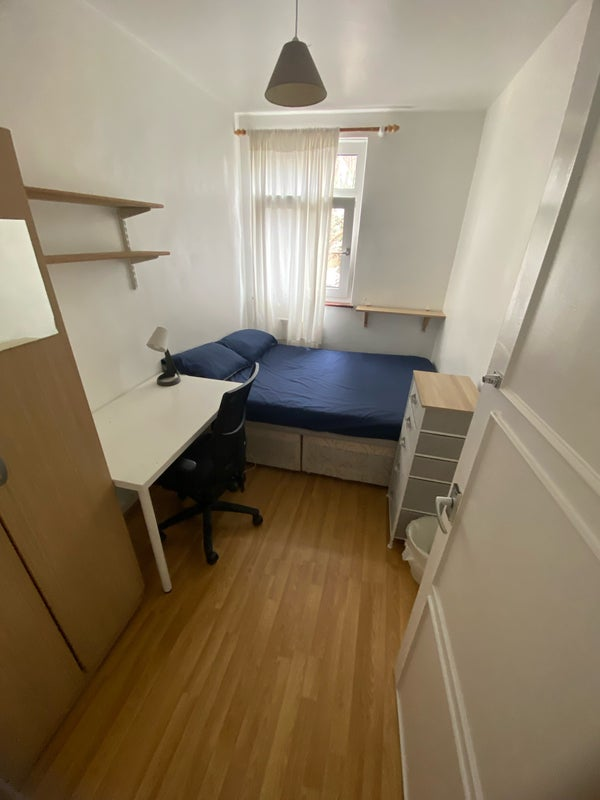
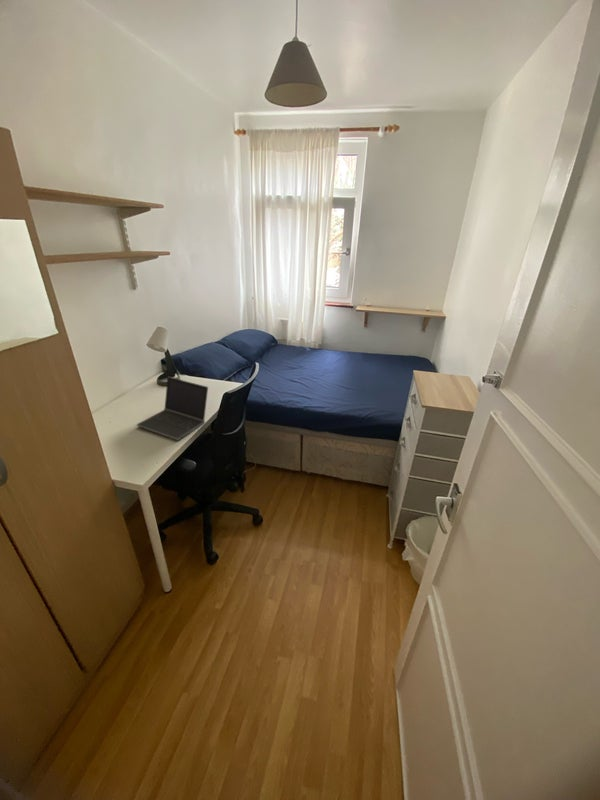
+ laptop computer [136,376,209,441]
